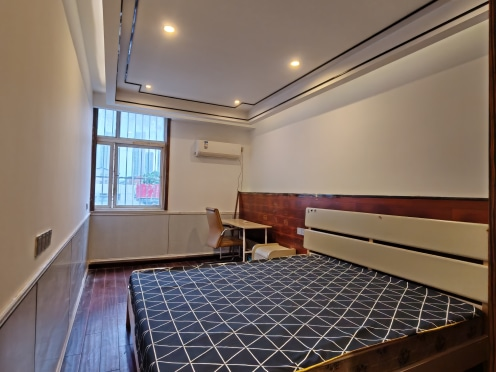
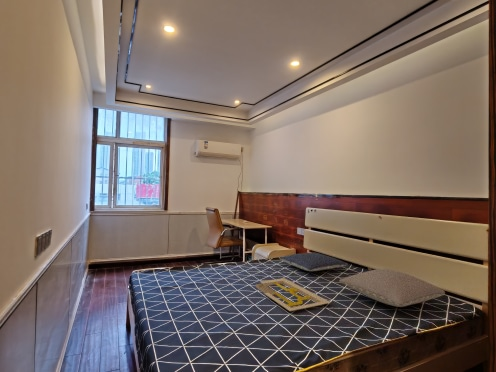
+ pillow [338,268,446,308]
+ pillow [279,251,349,272]
+ serving tray [255,277,332,312]
